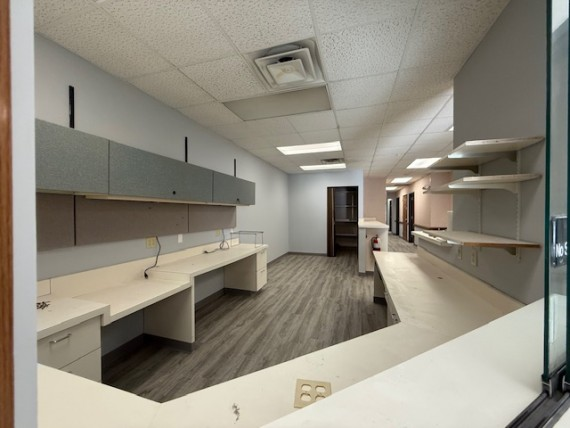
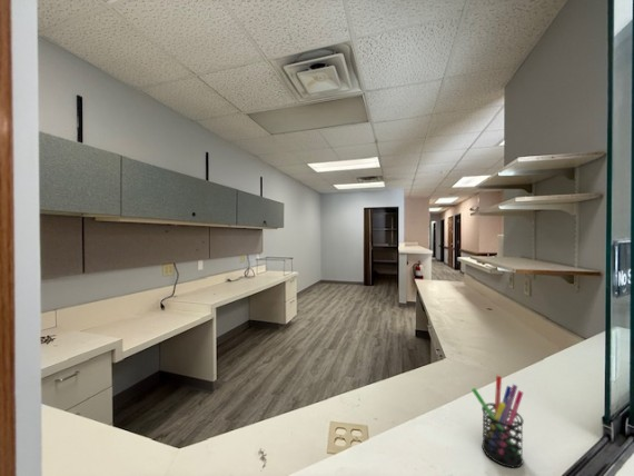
+ pen holder [470,375,525,469]
